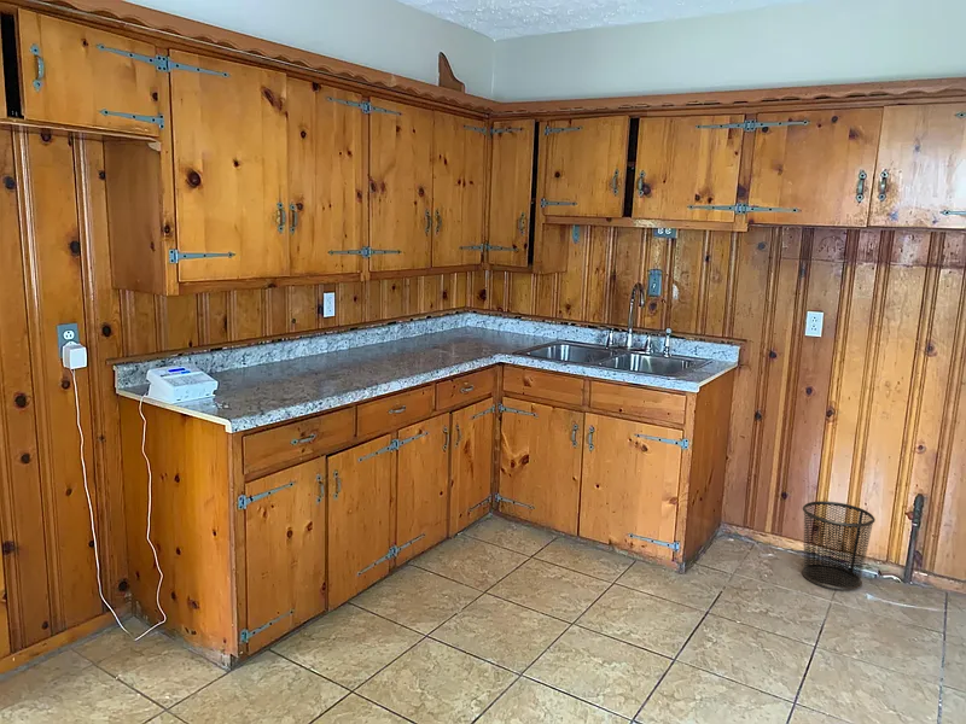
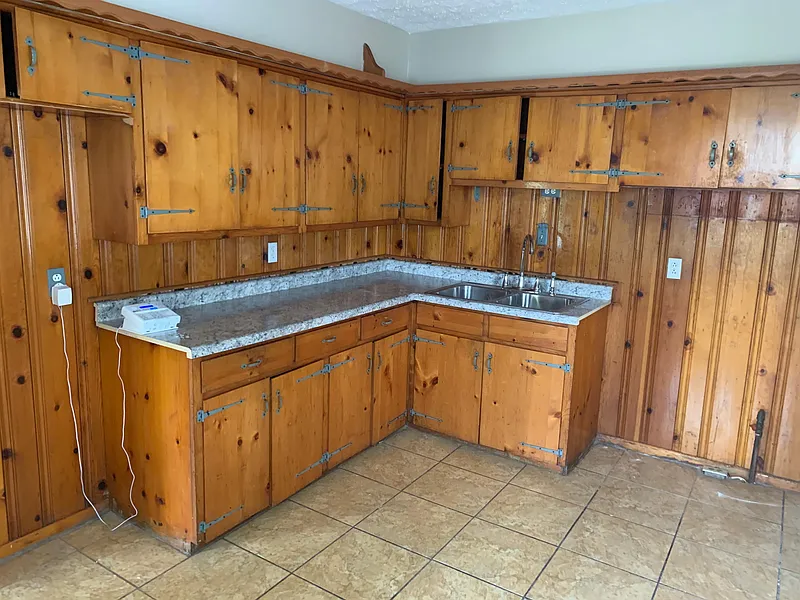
- waste bin [801,500,877,591]
